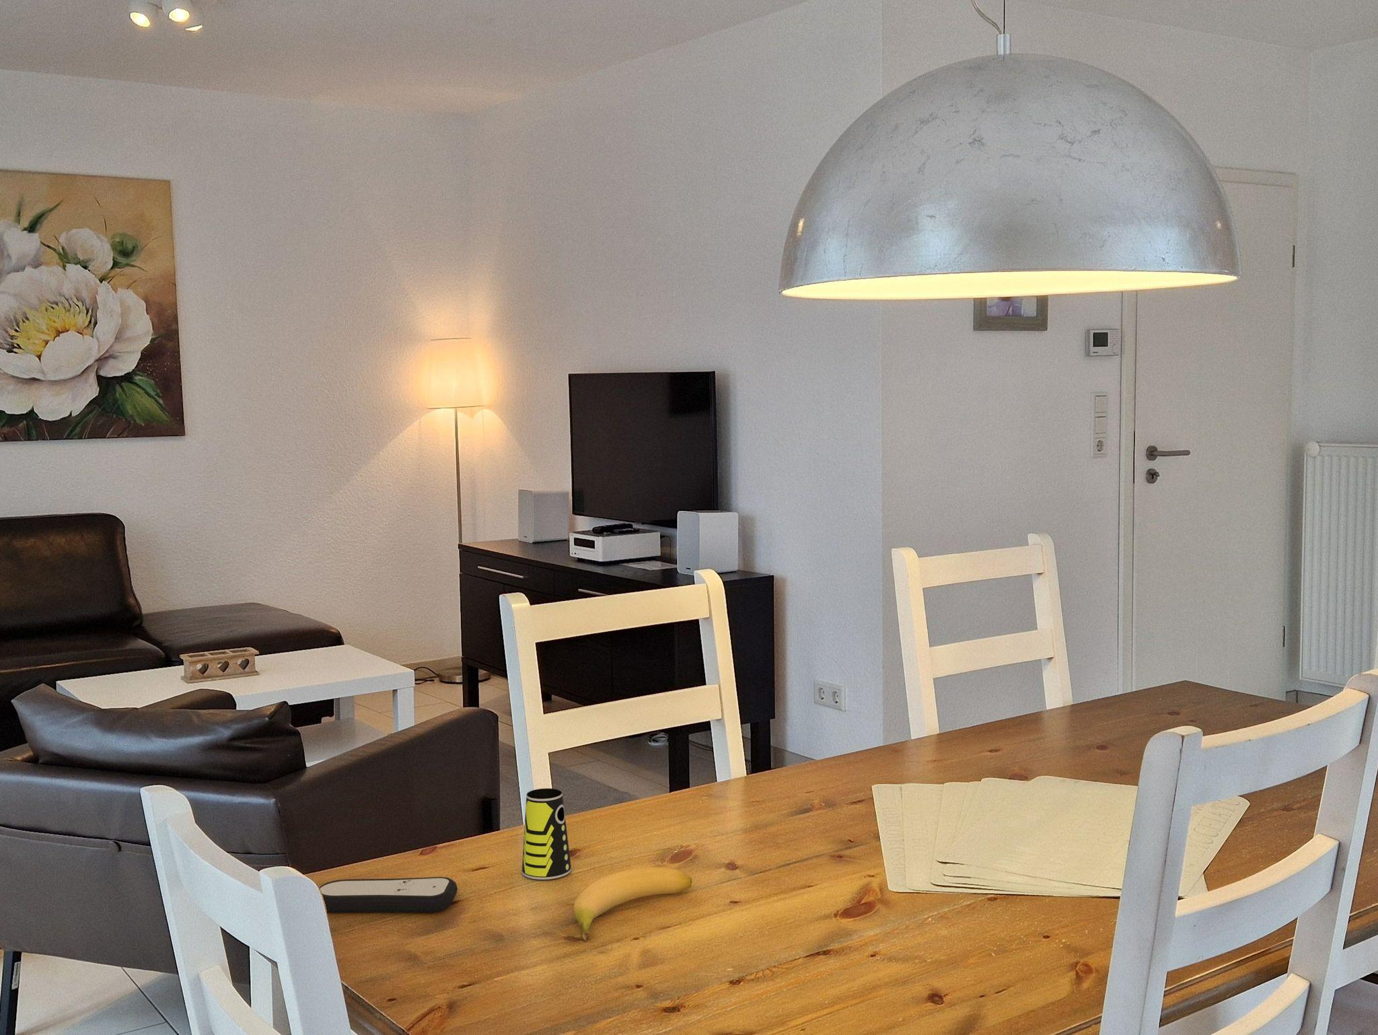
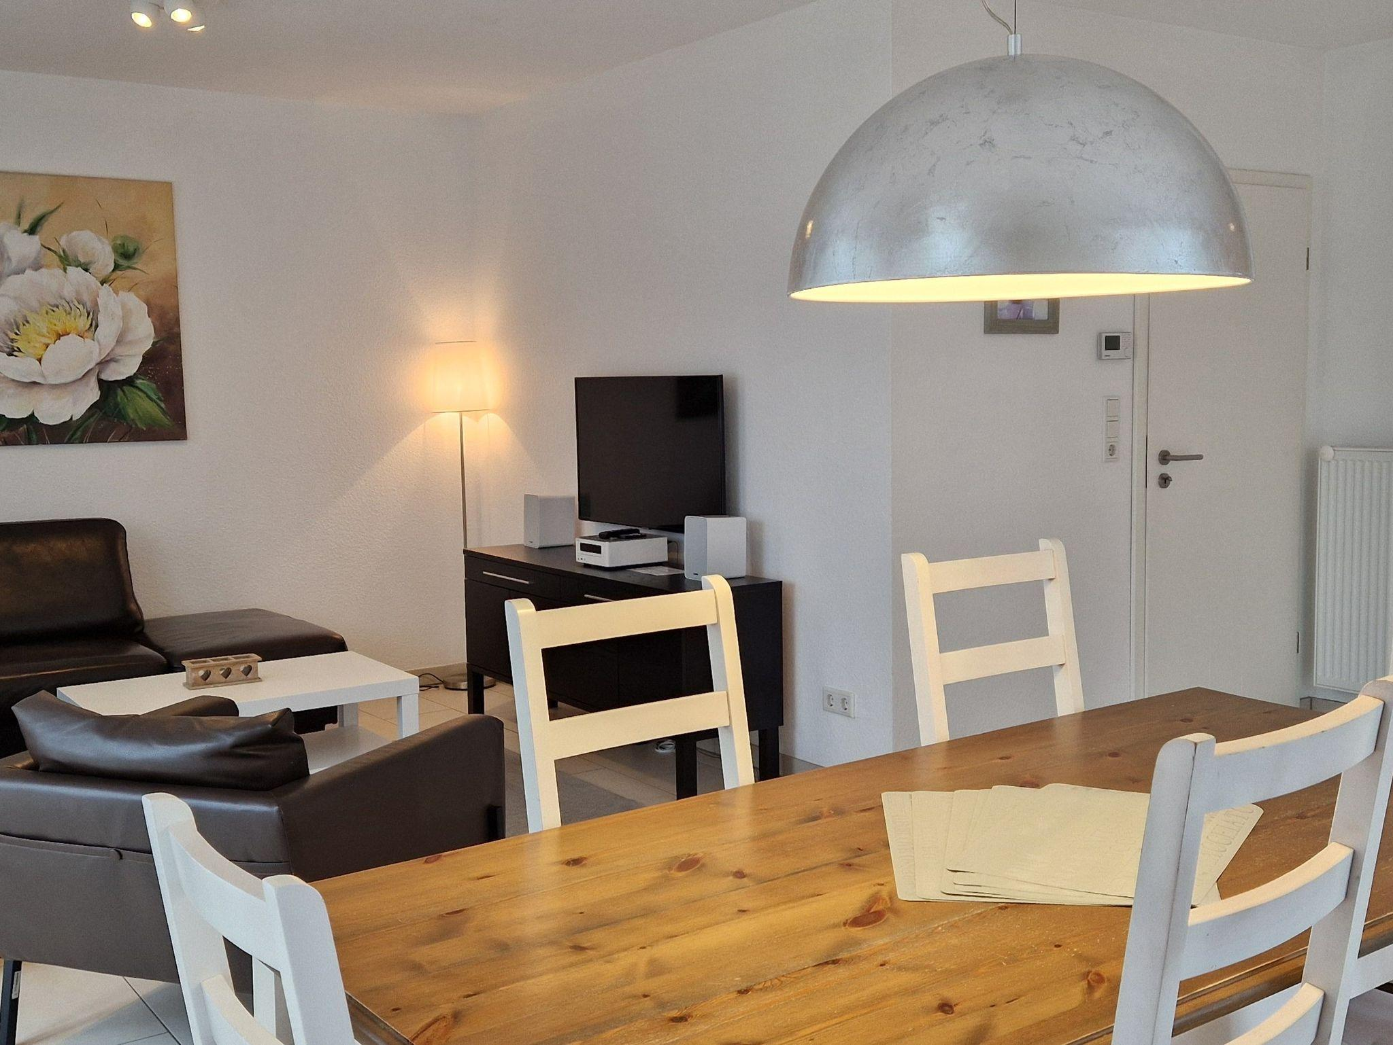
- remote control [320,876,459,913]
- cup [522,787,572,881]
- banana [574,866,692,942]
